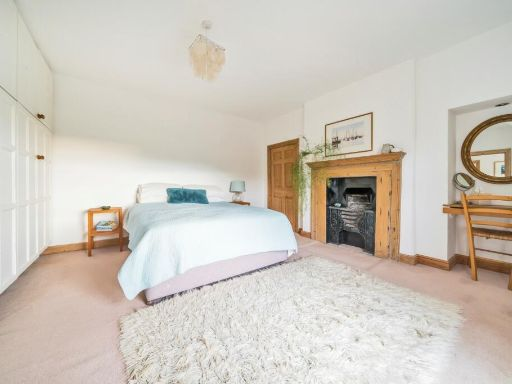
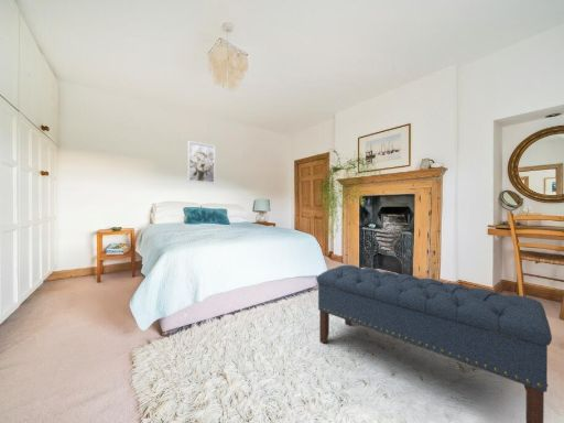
+ wall art [186,140,216,185]
+ bench [315,264,553,423]
